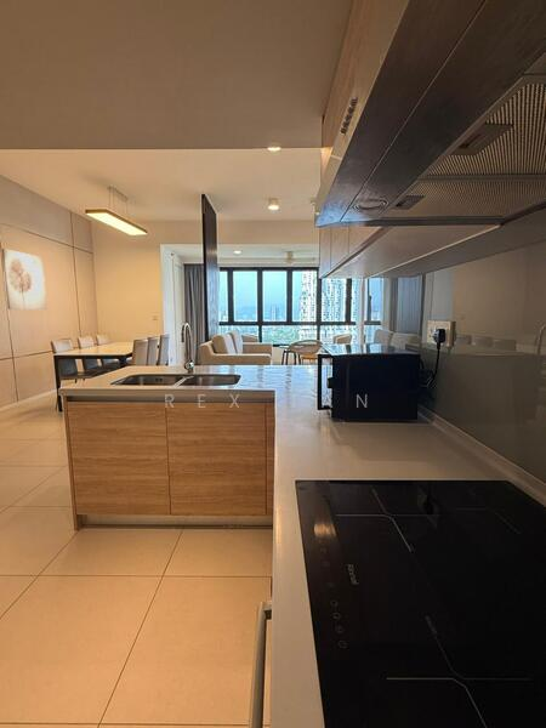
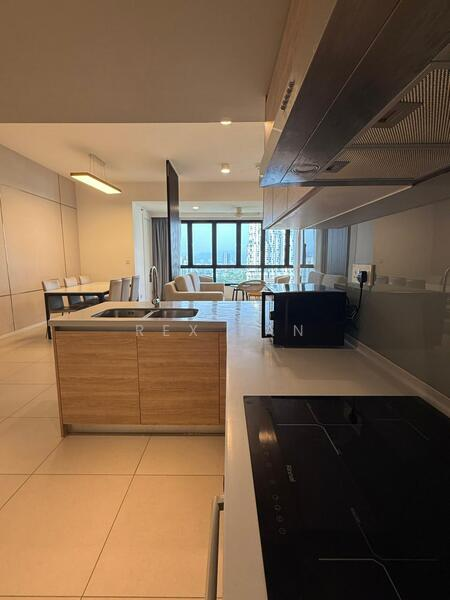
- wall art [1,248,49,311]
